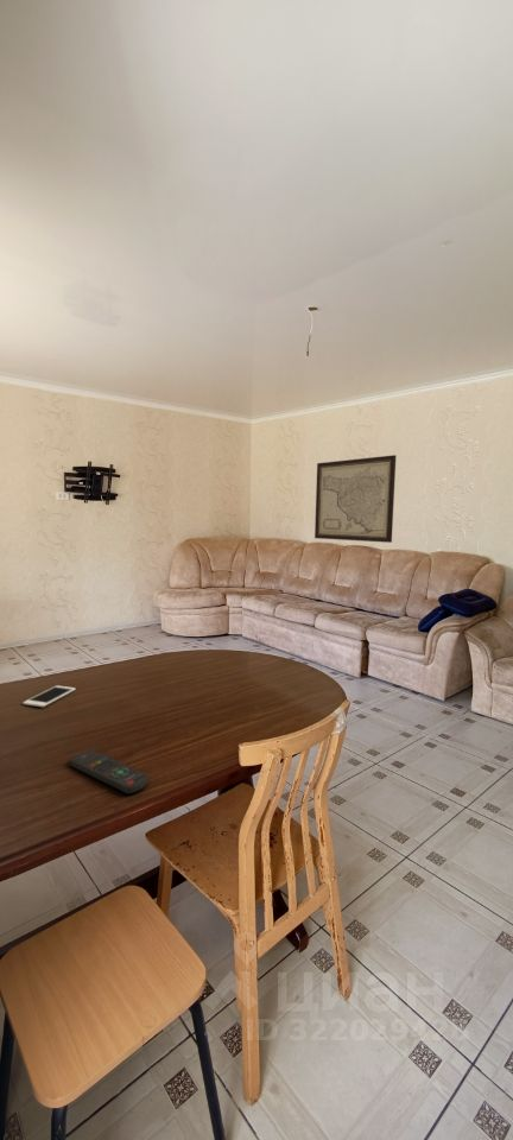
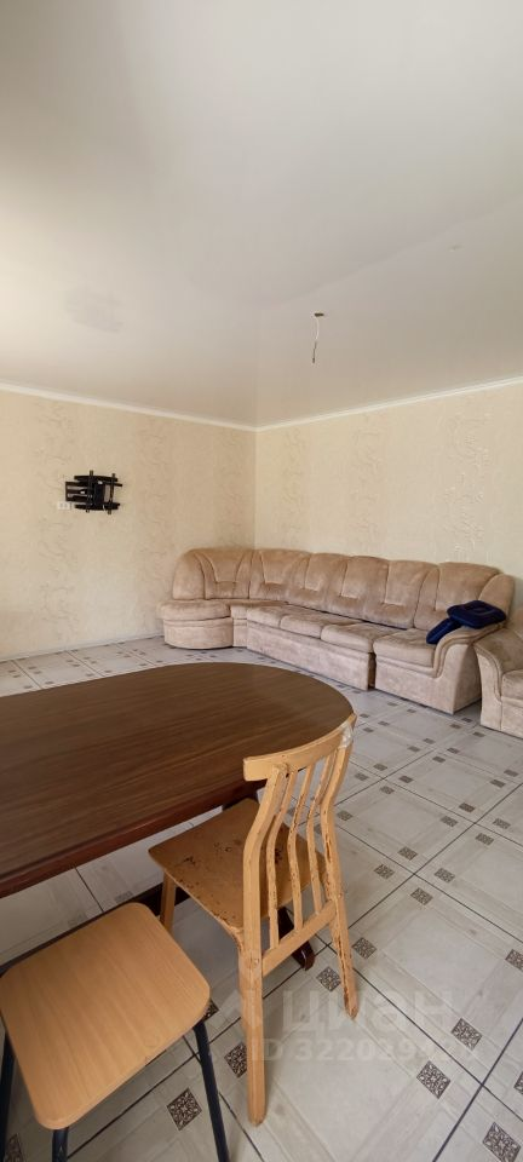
- cell phone [21,684,77,708]
- wall art [314,454,398,544]
- remote control [69,749,150,794]
